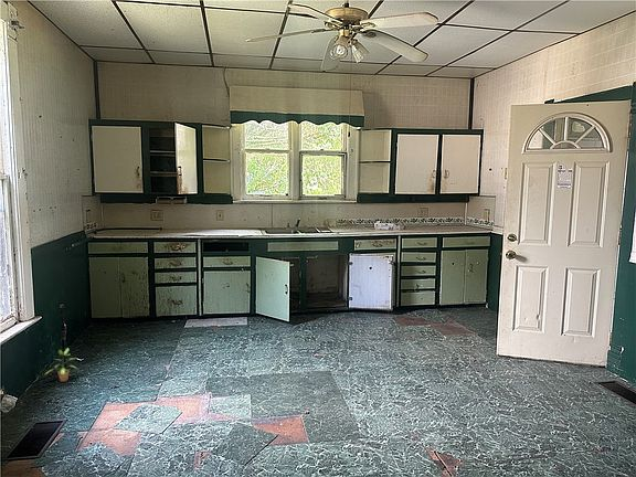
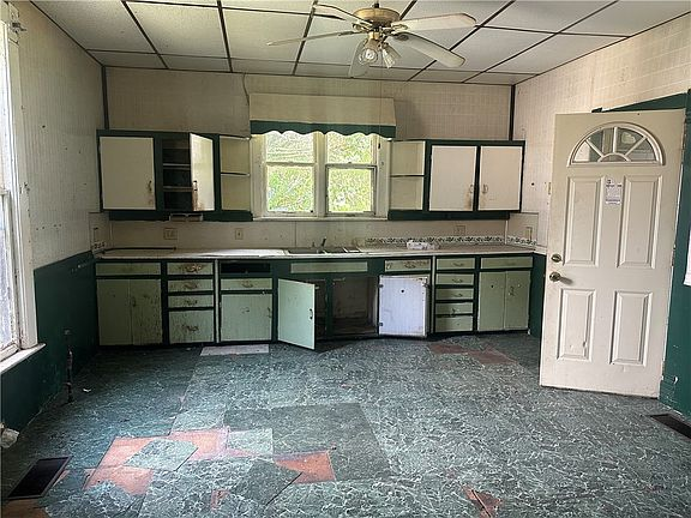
- potted plant [43,347,80,382]
